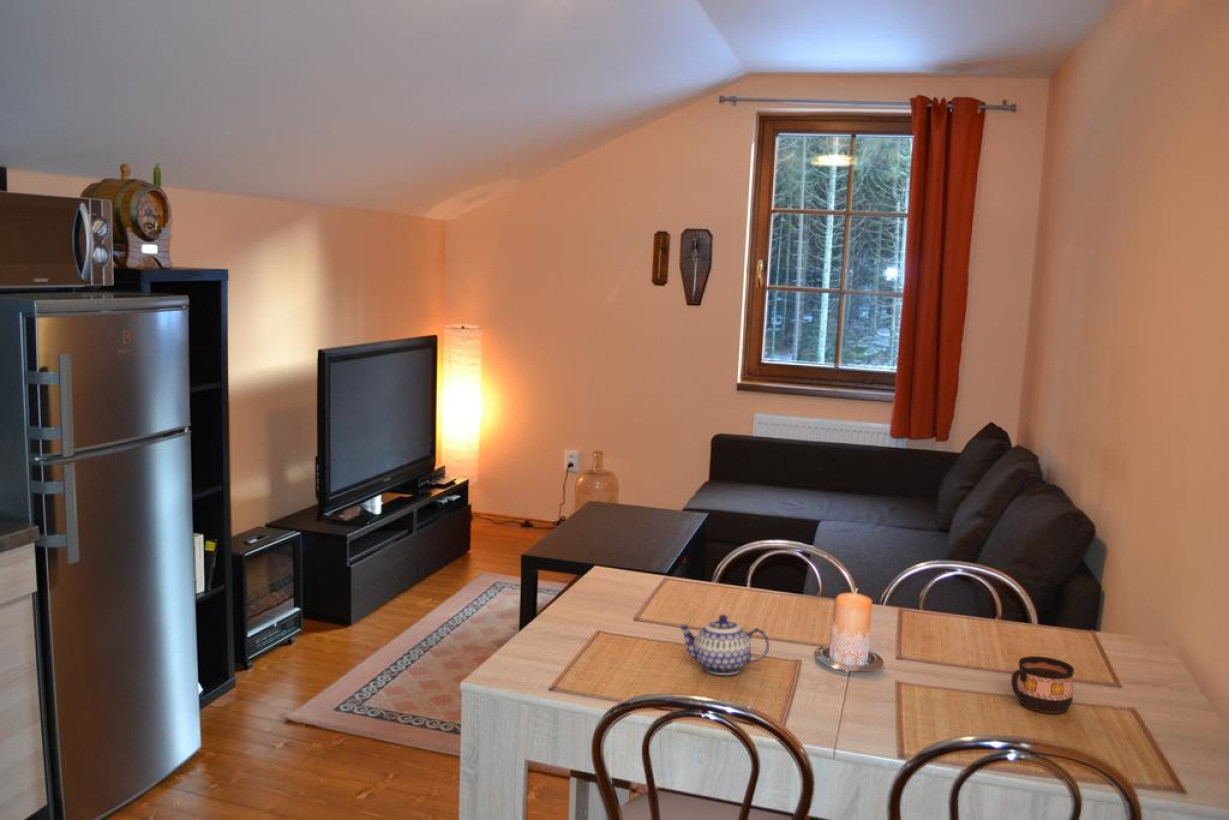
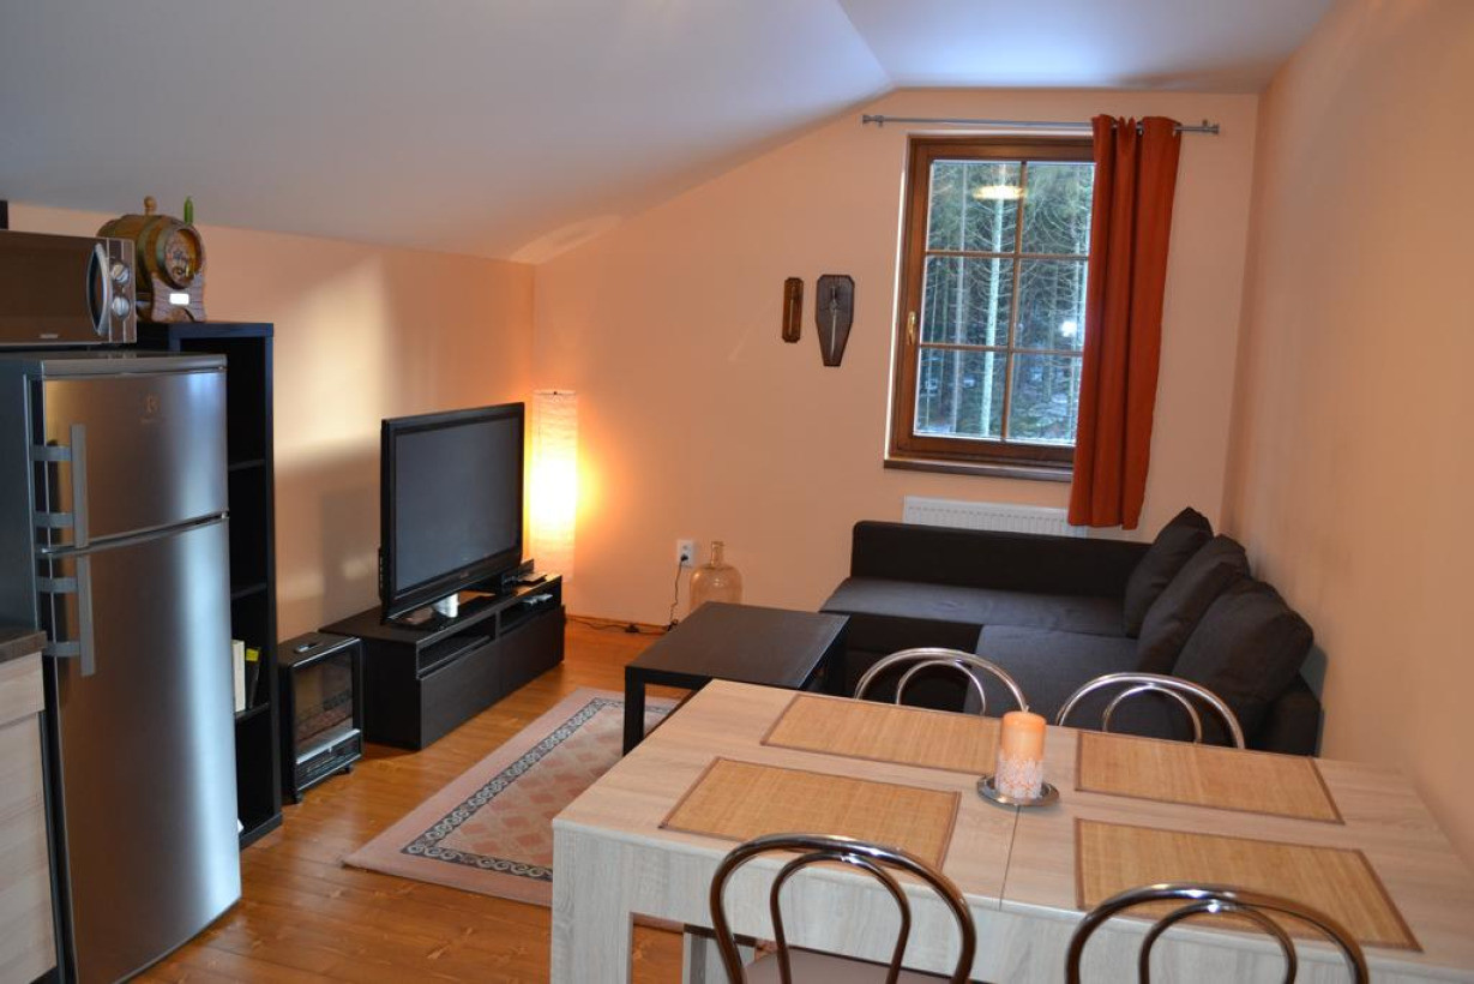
- teapot [677,614,770,676]
- cup [1010,655,1075,714]
